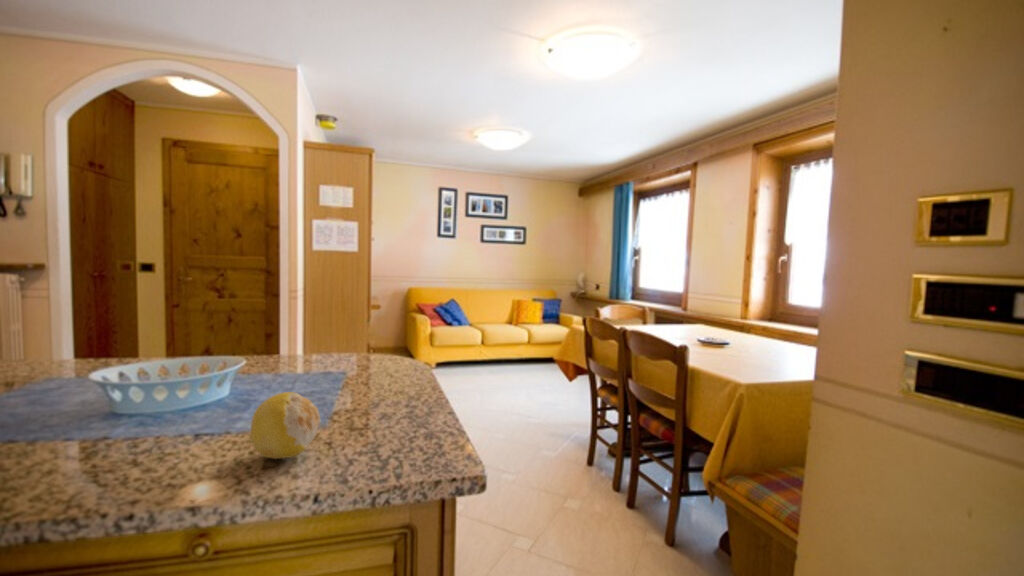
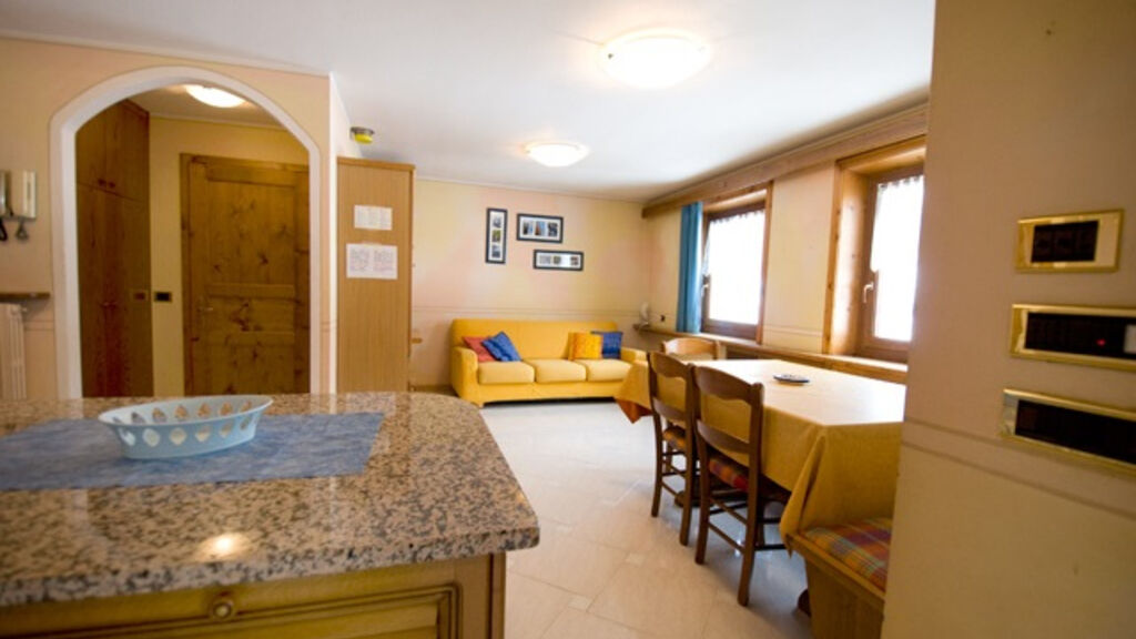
- fruit [249,391,321,460]
